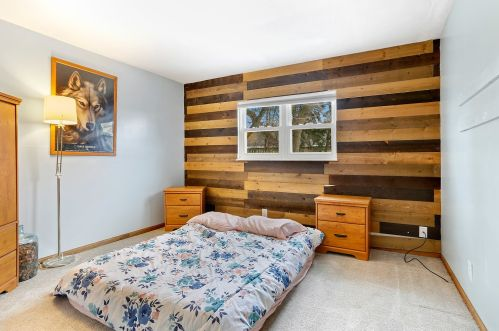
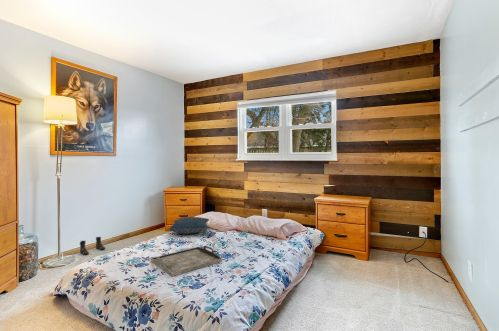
+ boots [79,236,106,256]
+ pillow [168,216,210,235]
+ serving tray [150,245,223,277]
